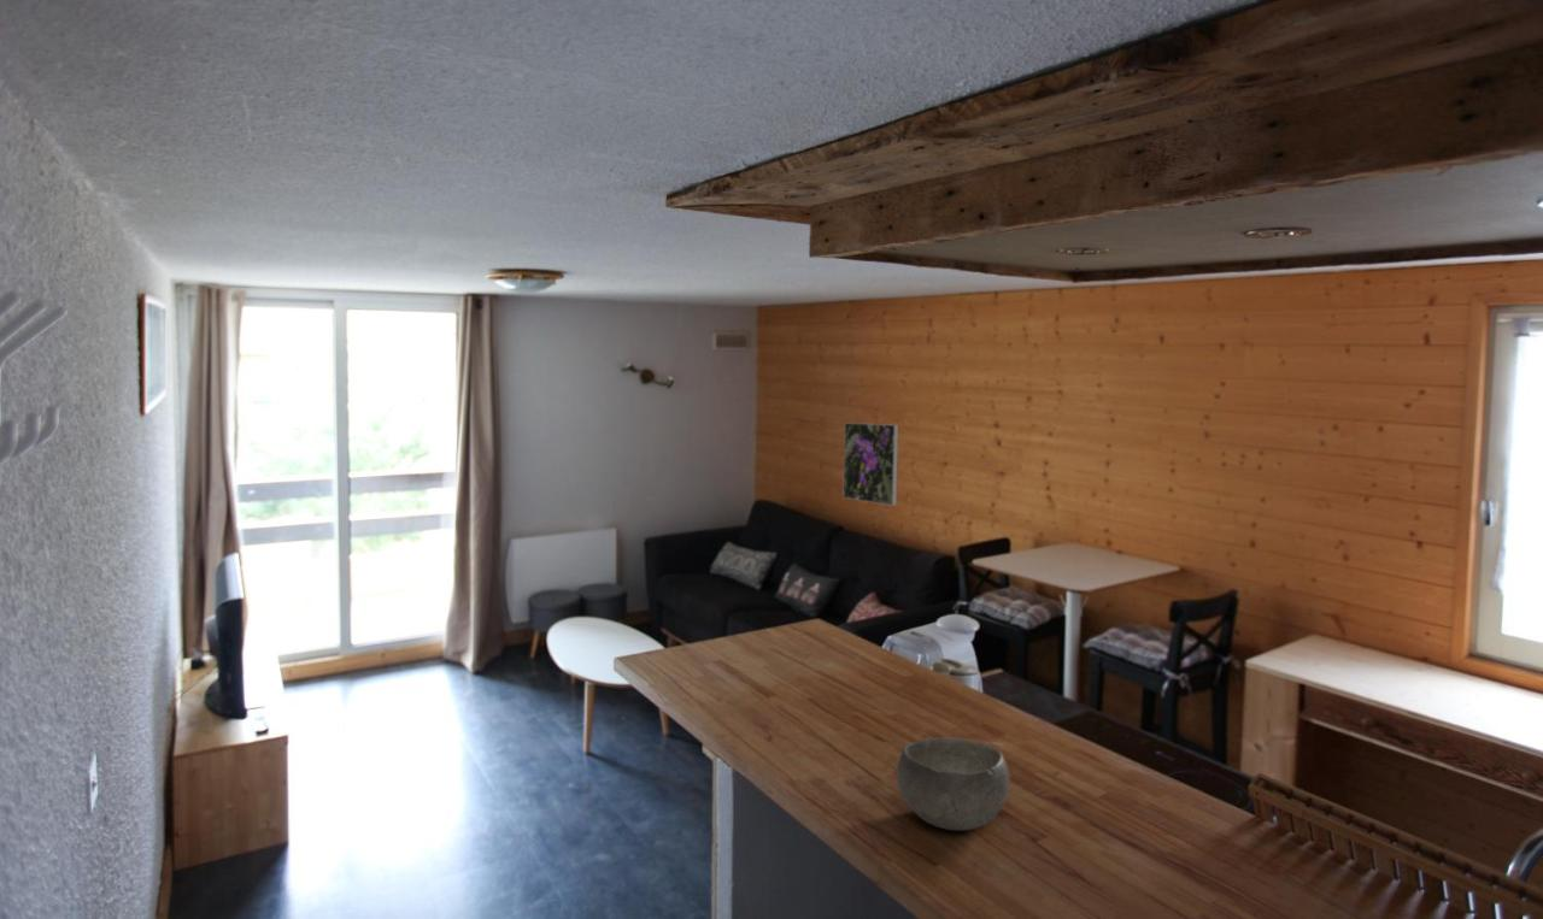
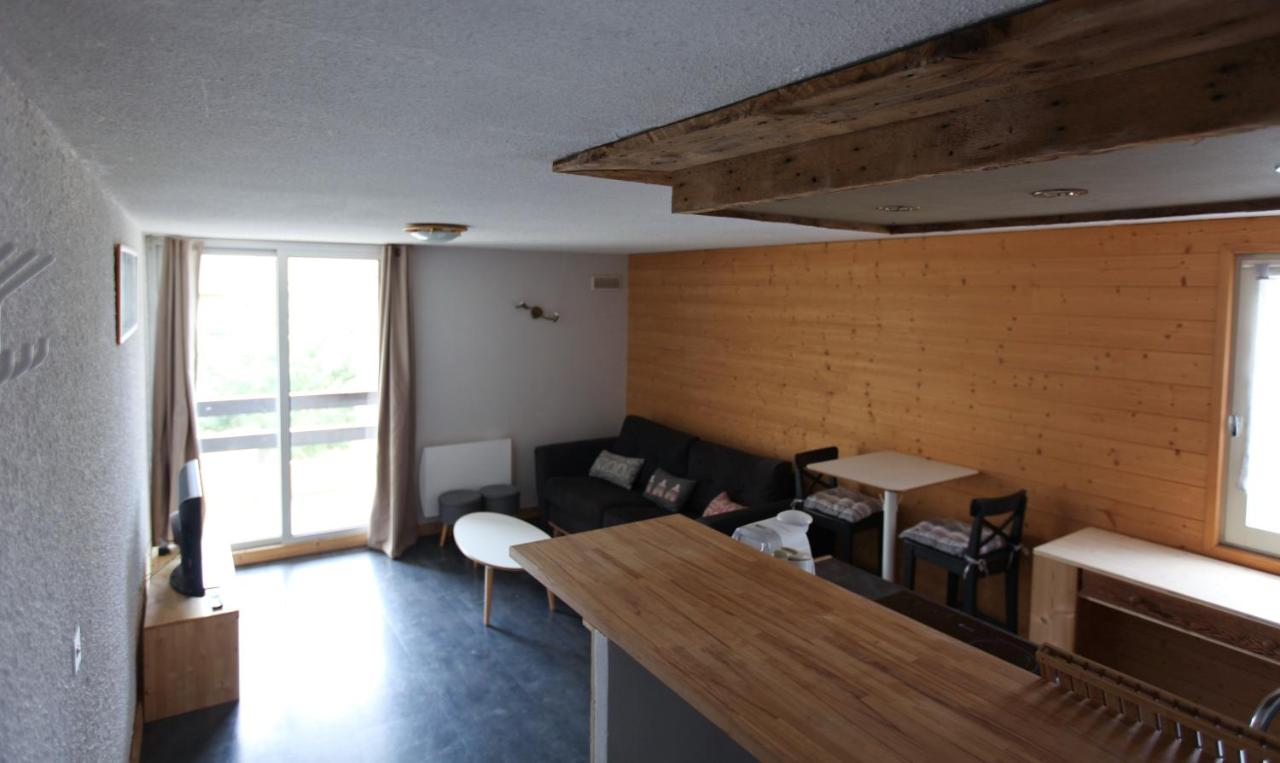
- bowl [896,736,1010,831]
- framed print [841,422,899,507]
